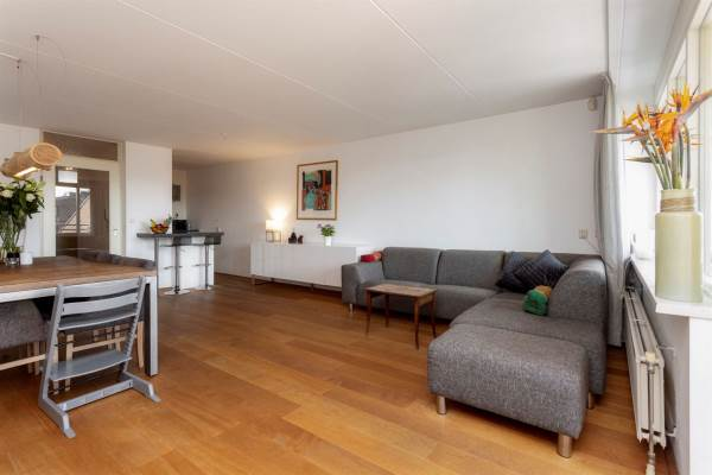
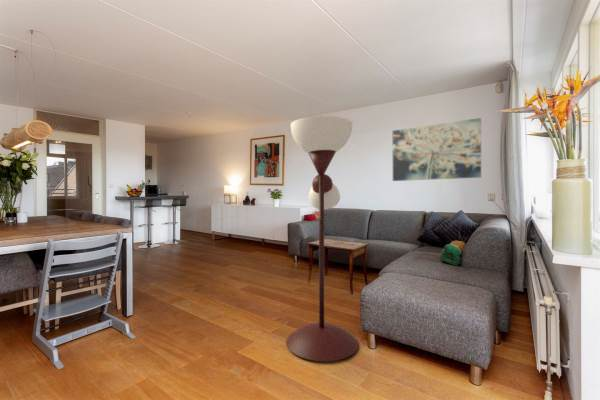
+ floor lamp [285,115,359,362]
+ wall art [392,117,482,182]
